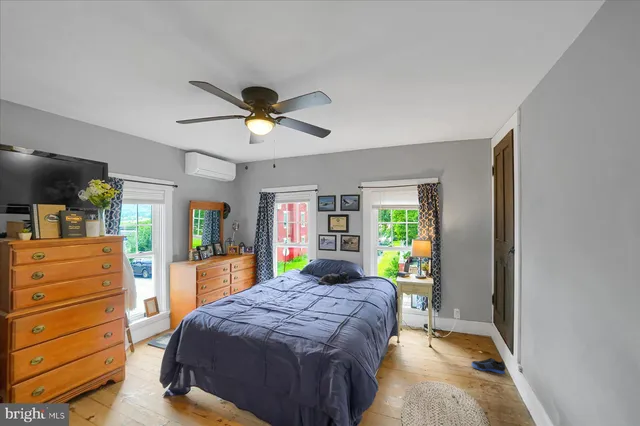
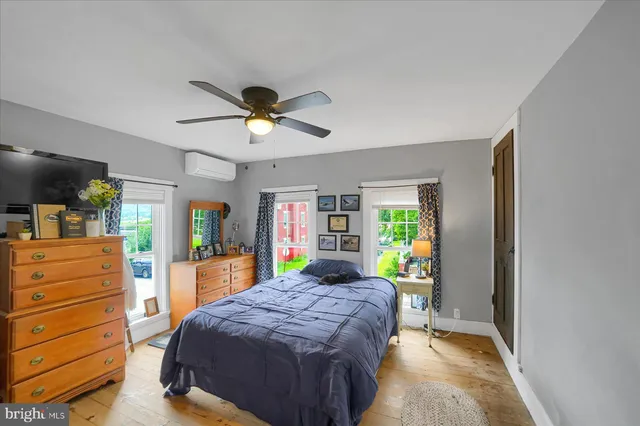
- sneaker [470,357,506,375]
